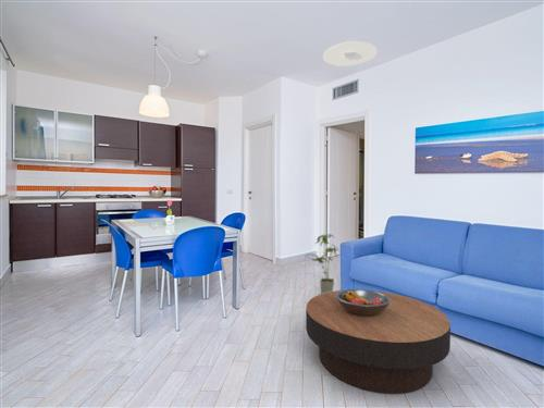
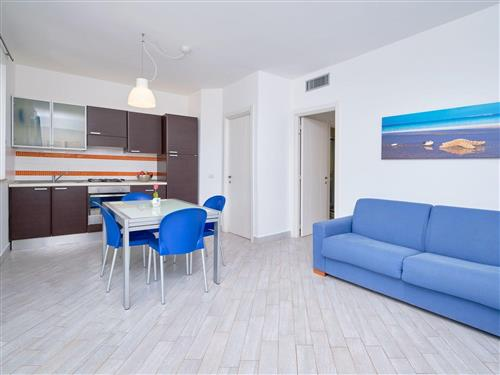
- ceiling light [322,40,379,67]
- house plant [305,233,341,294]
- coffee table [305,289,452,394]
- fruit bowl [336,288,391,316]
